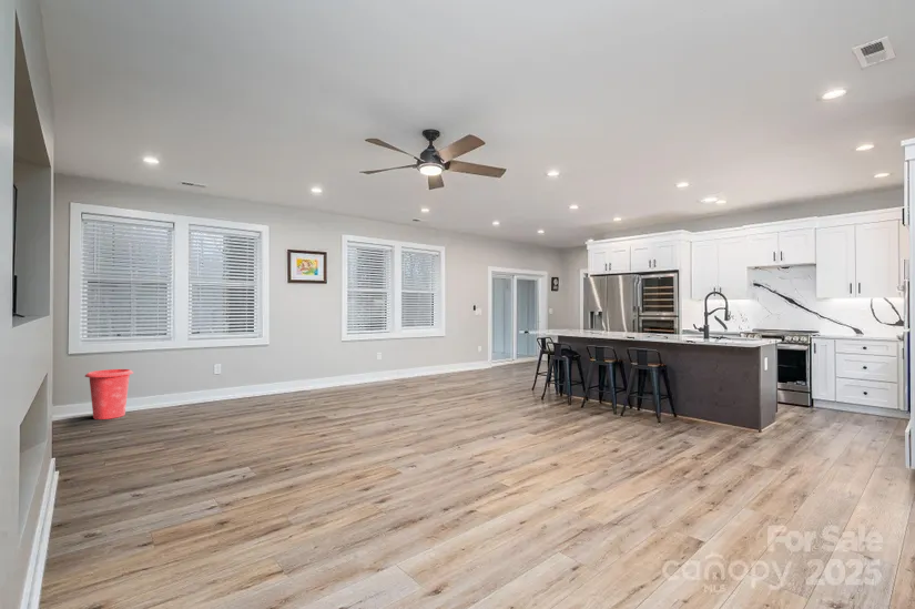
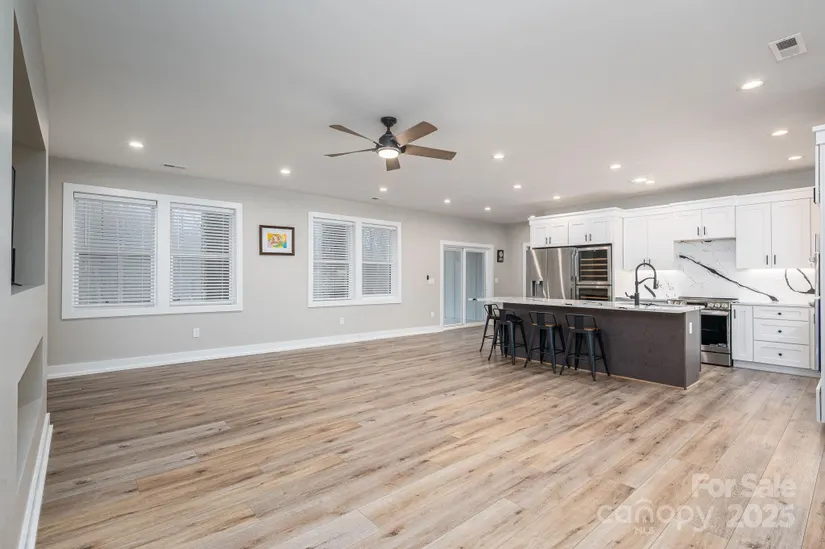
- waste bin [84,368,134,420]
